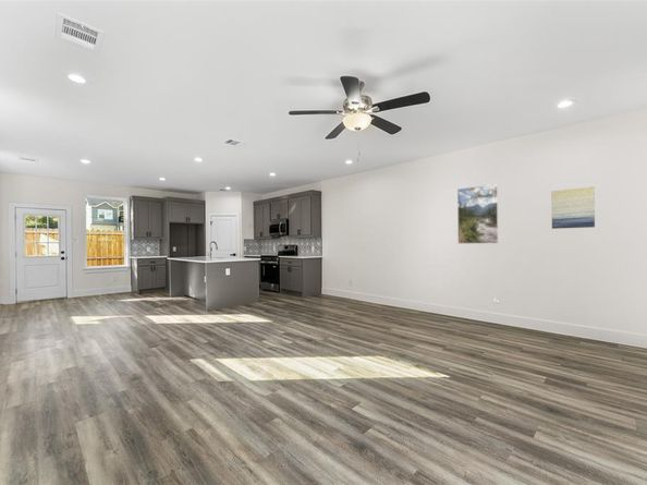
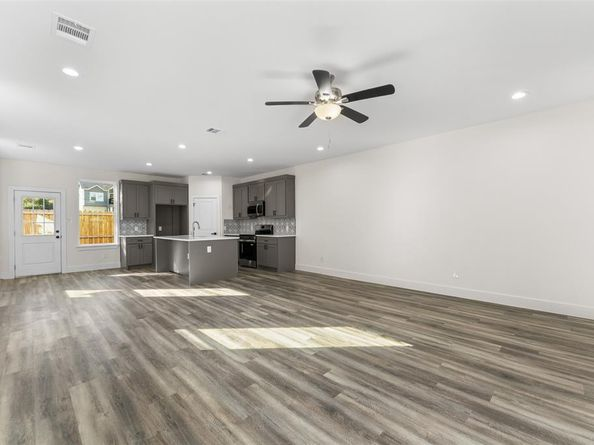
- wall art [550,185,596,230]
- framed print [456,183,500,245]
